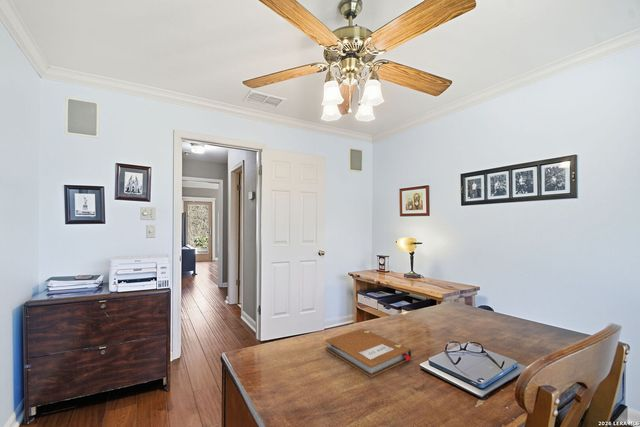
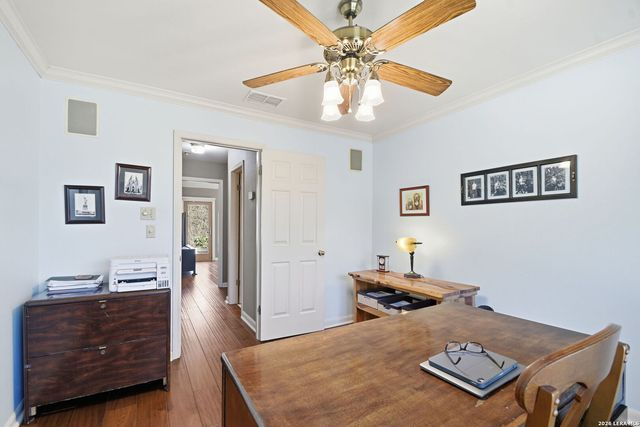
- notebook [324,328,412,378]
